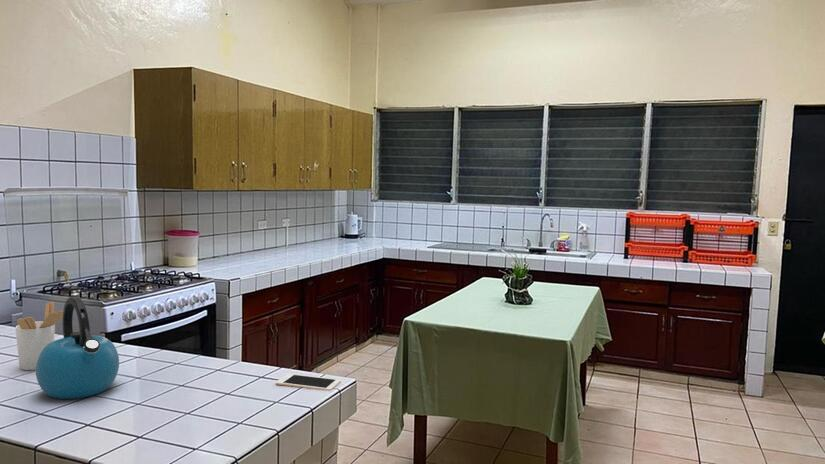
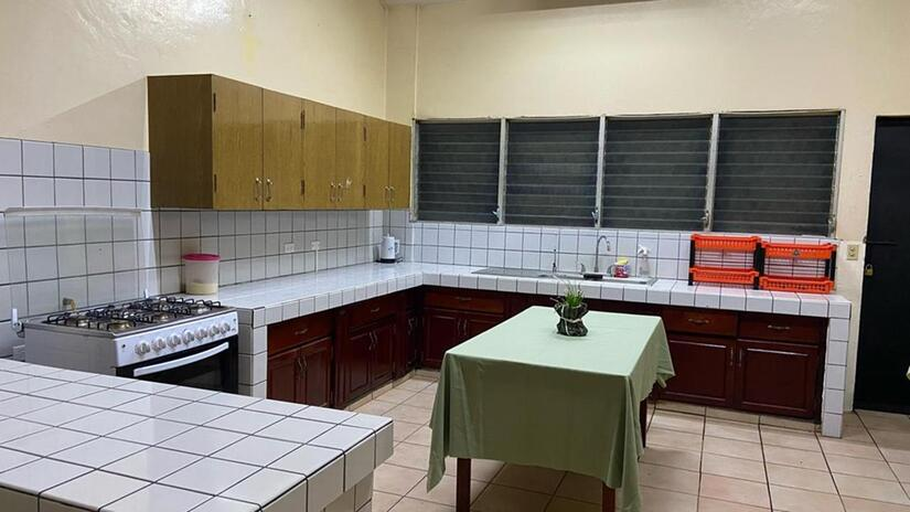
- cell phone [275,373,342,392]
- kettle [35,296,120,400]
- utensil holder [15,301,63,371]
